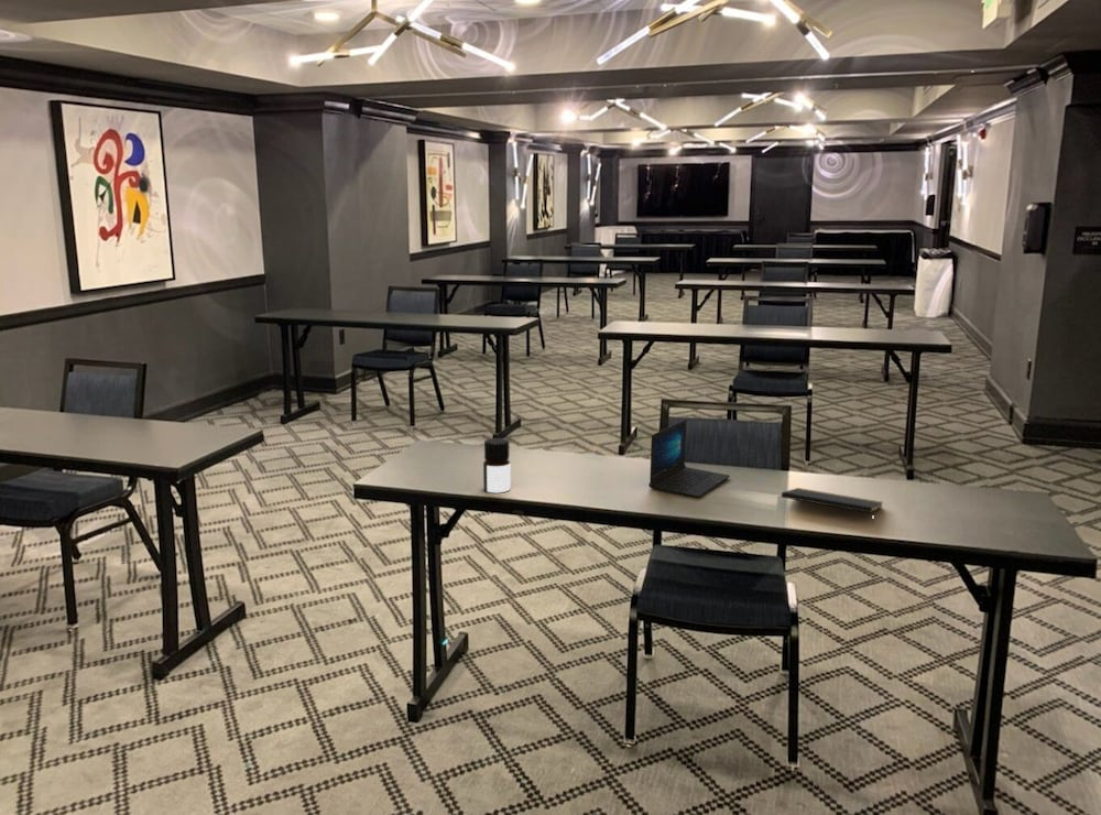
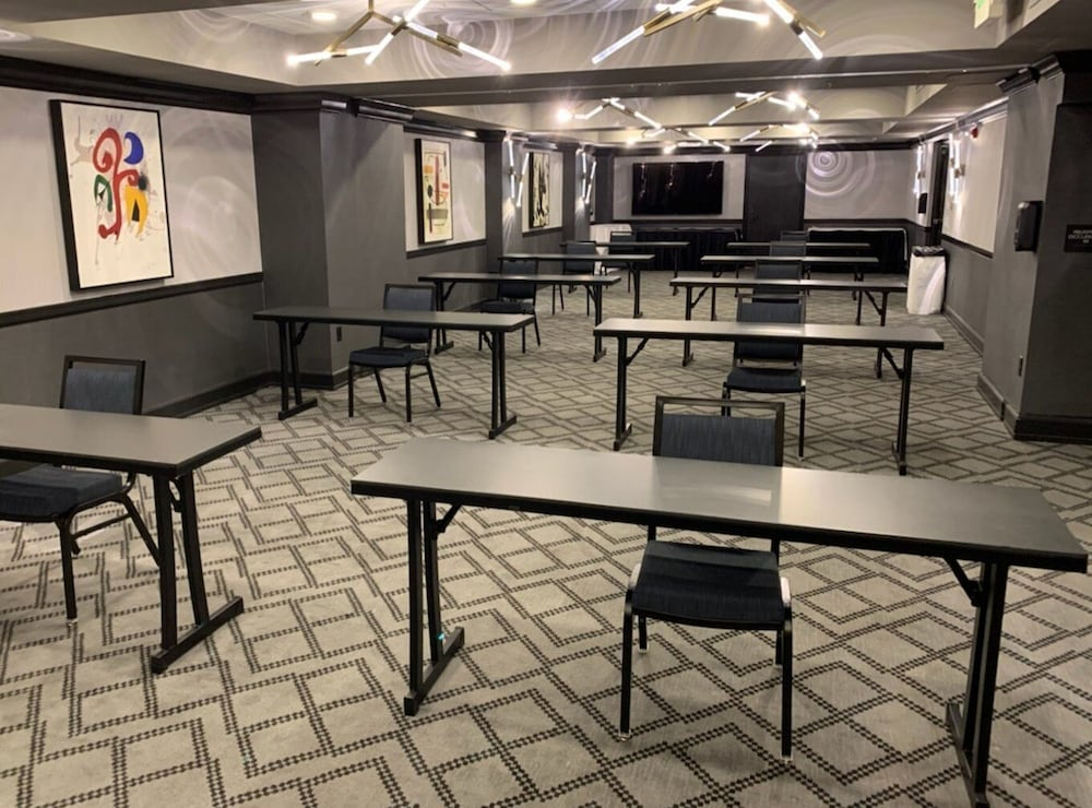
- laptop [647,419,731,499]
- notepad [781,487,884,524]
- bottle [482,437,512,493]
